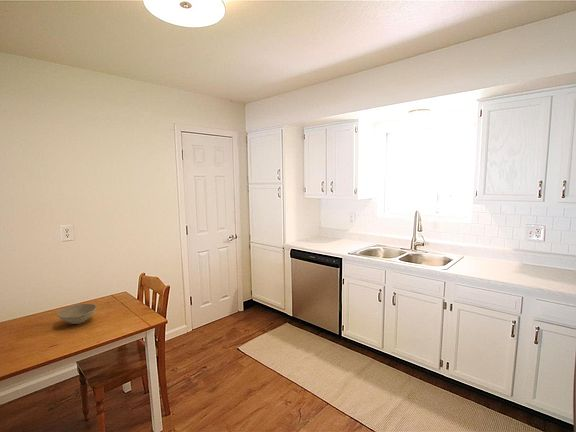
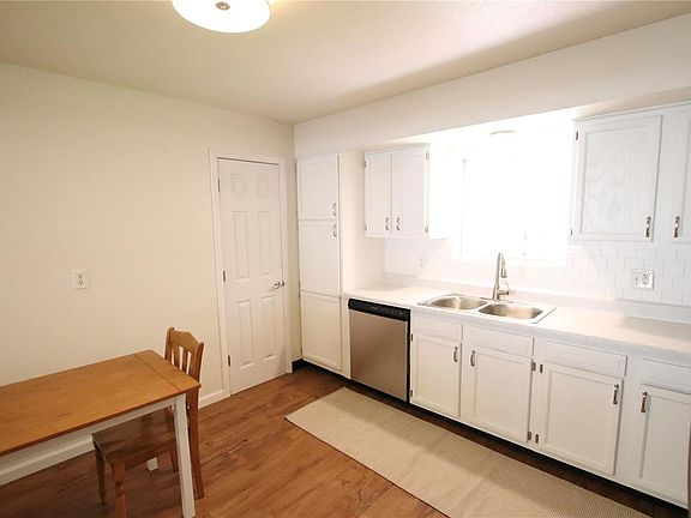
- bowl [56,303,97,325]
